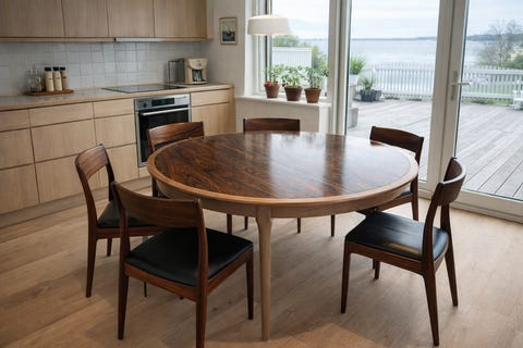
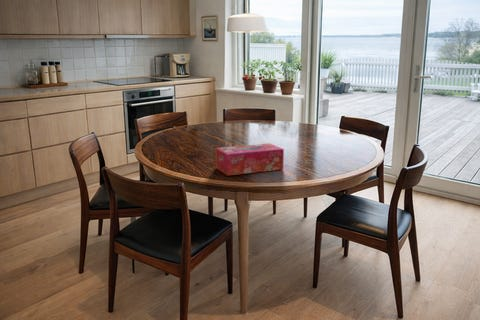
+ tissue box [215,142,285,177]
